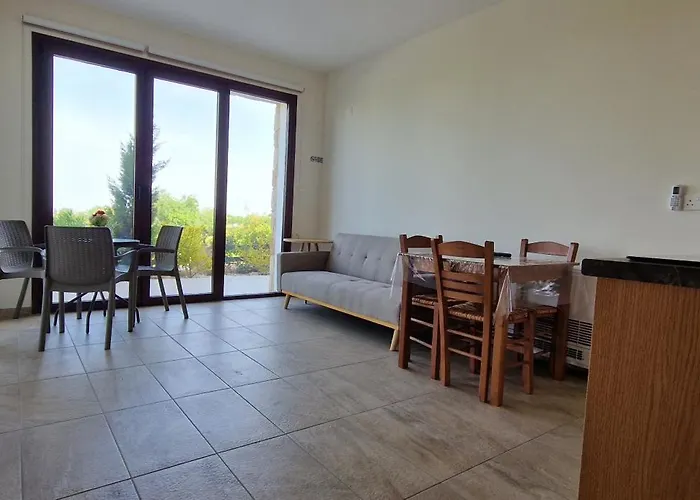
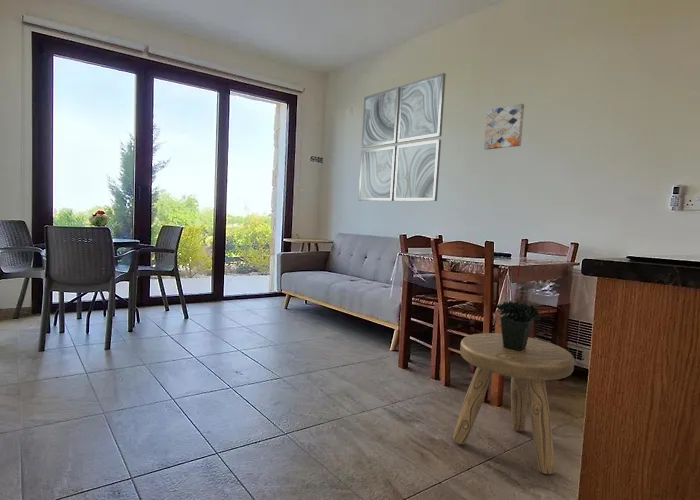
+ wall art [358,72,447,202]
+ potted plant [494,261,545,351]
+ wall art [483,103,525,151]
+ stool [452,332,575,475]
